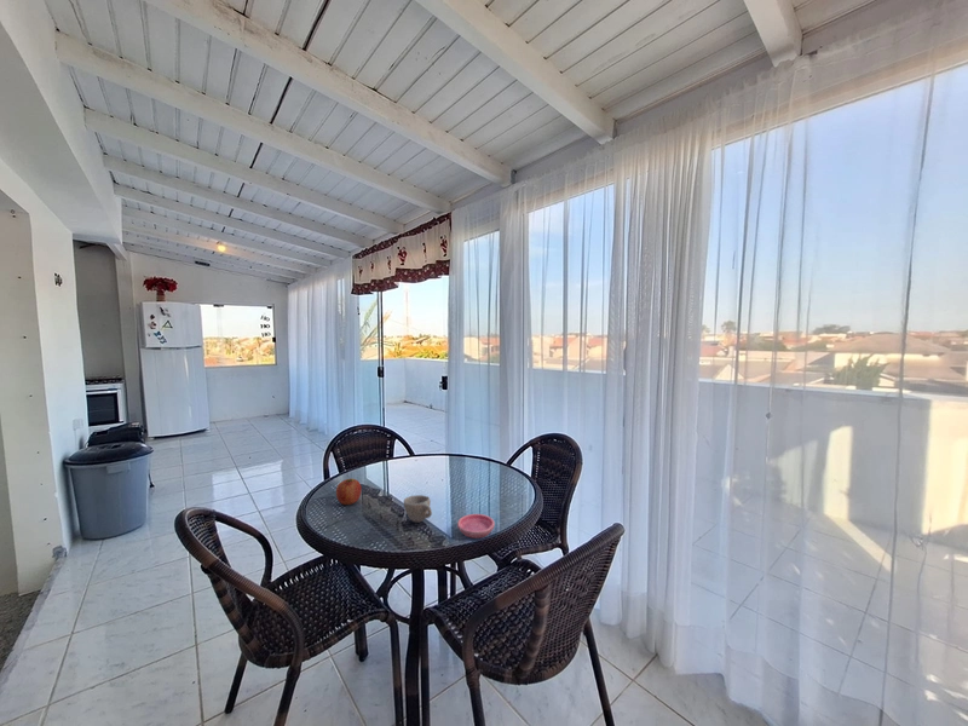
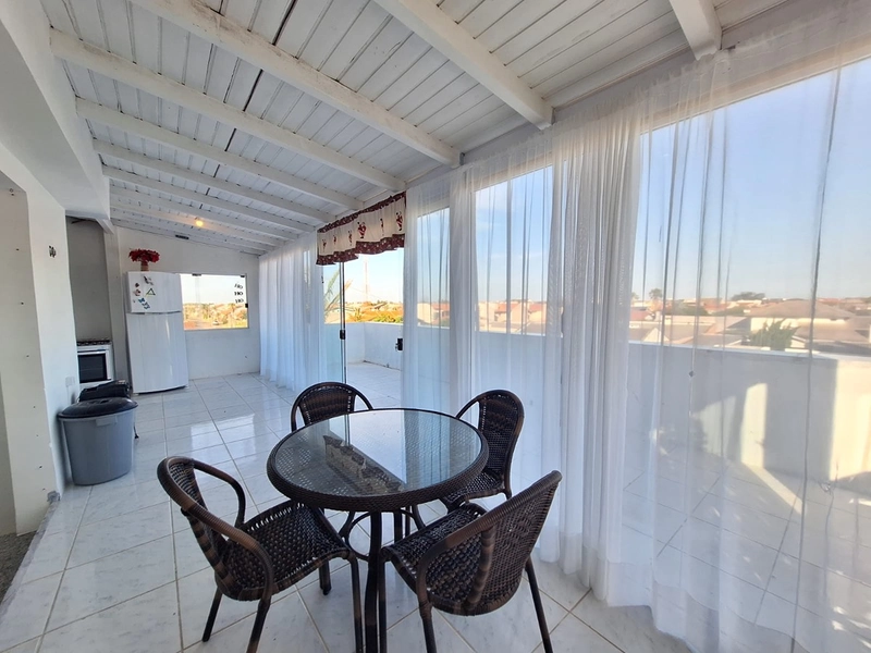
- fruit [335,478,363,506]
- cup [403,494,433,524]
- saucer [456,513,496,540]
